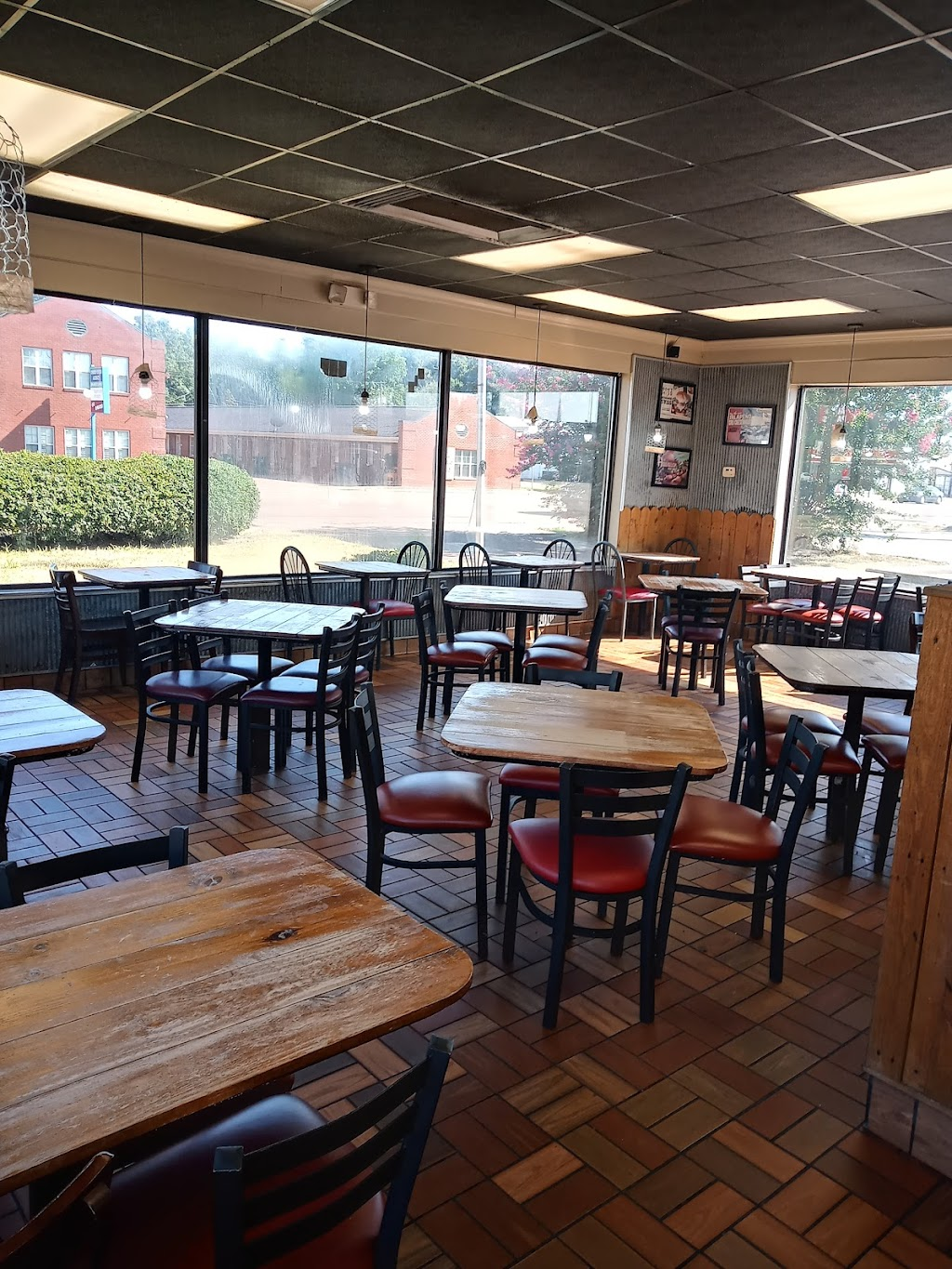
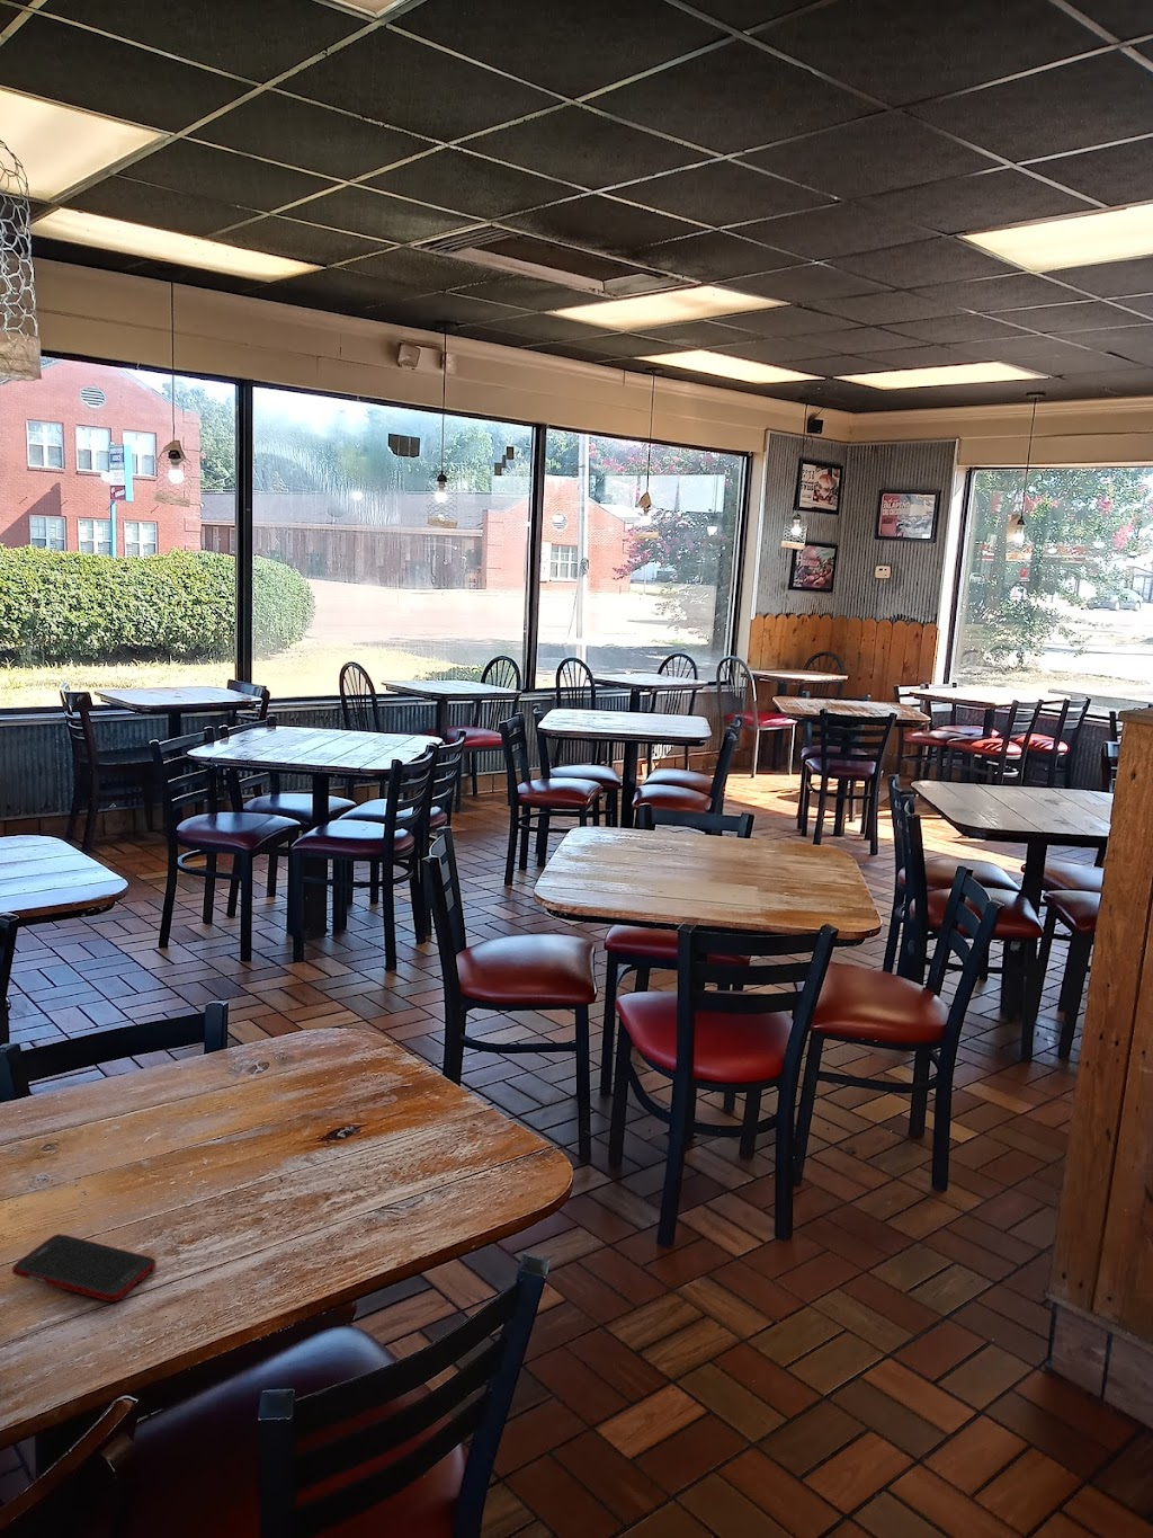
+ cell phone [11,1233,157,1303]
